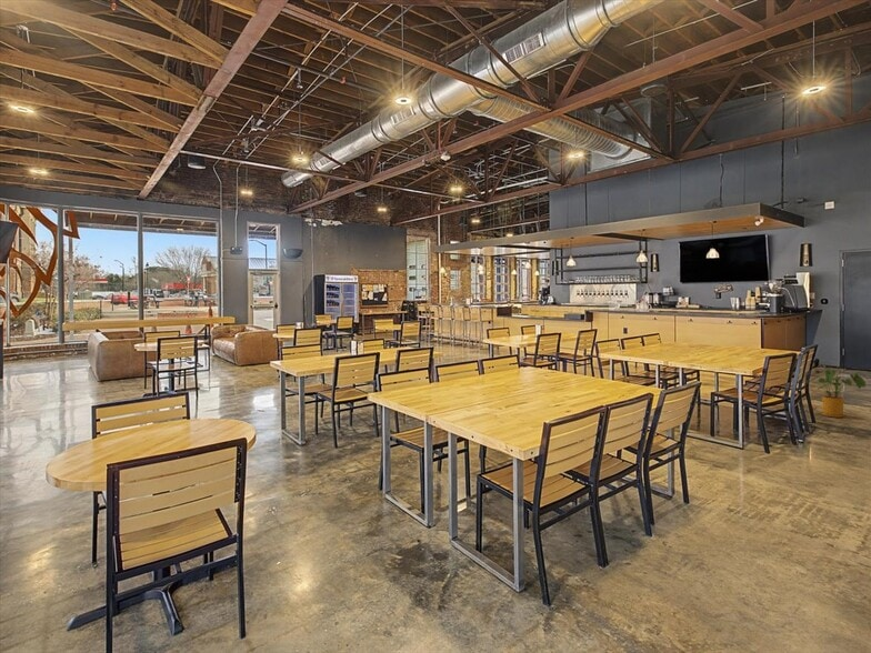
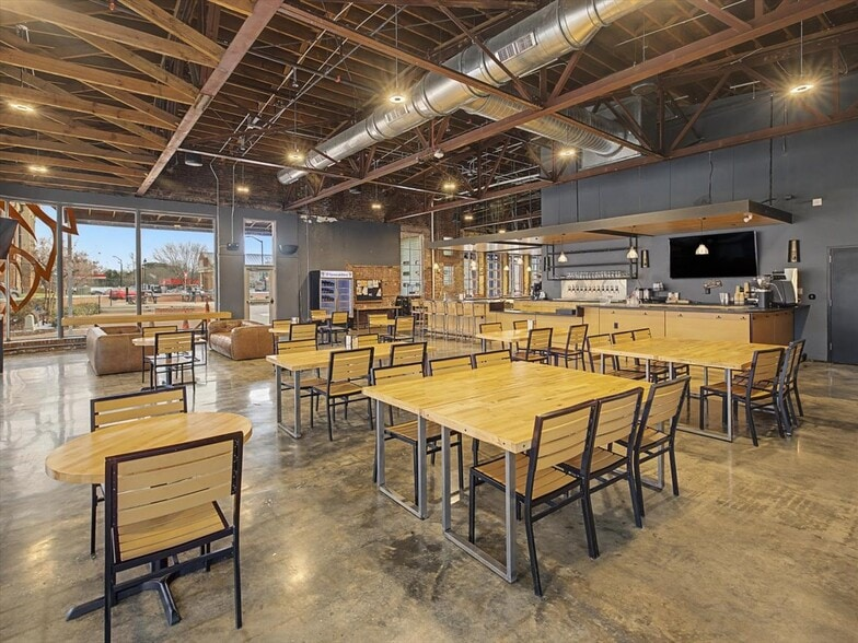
- house plant [808,369,867,419]
